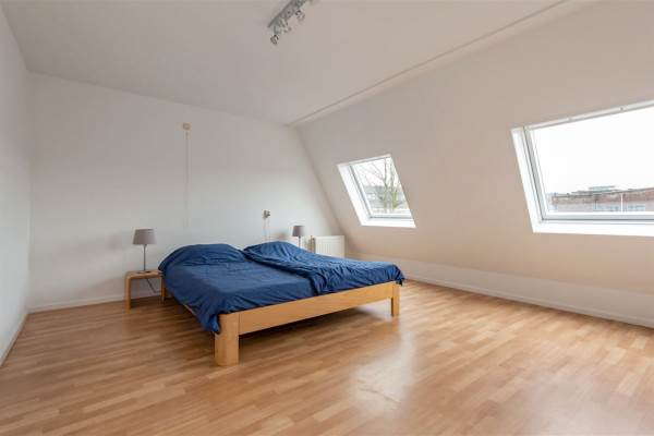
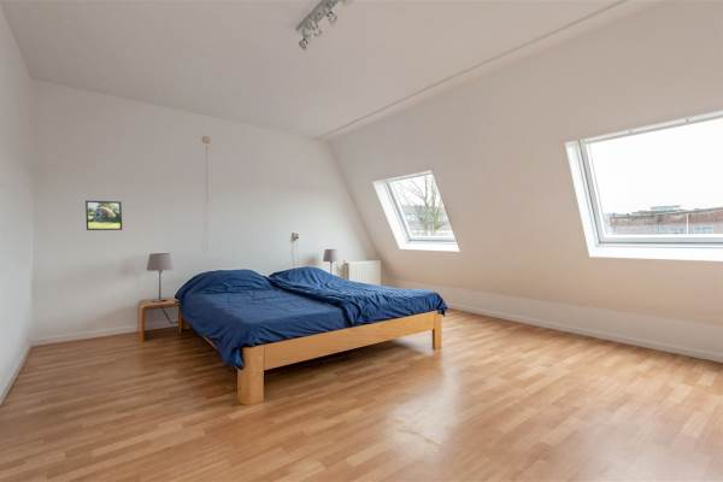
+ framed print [84,200,123,231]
